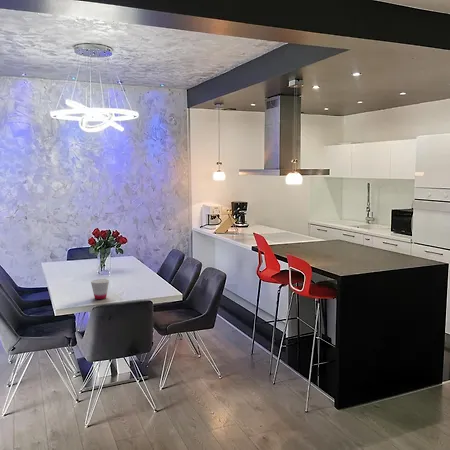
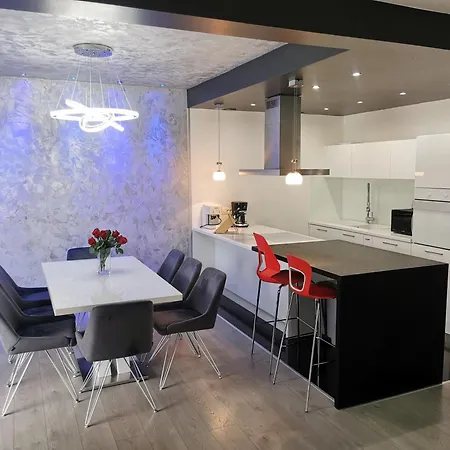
- cup [90,278,110,300]
